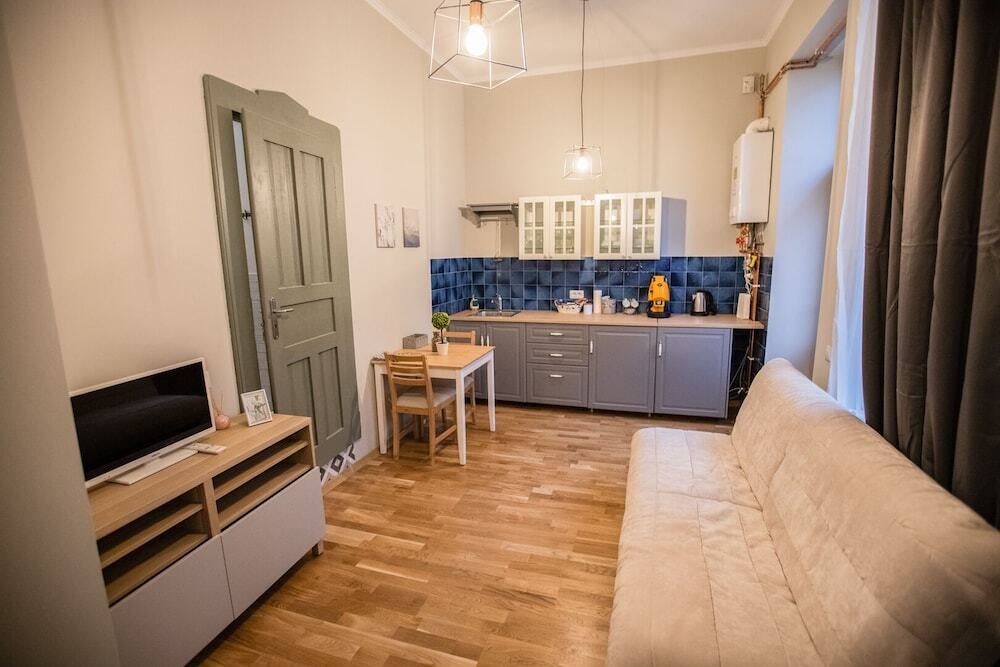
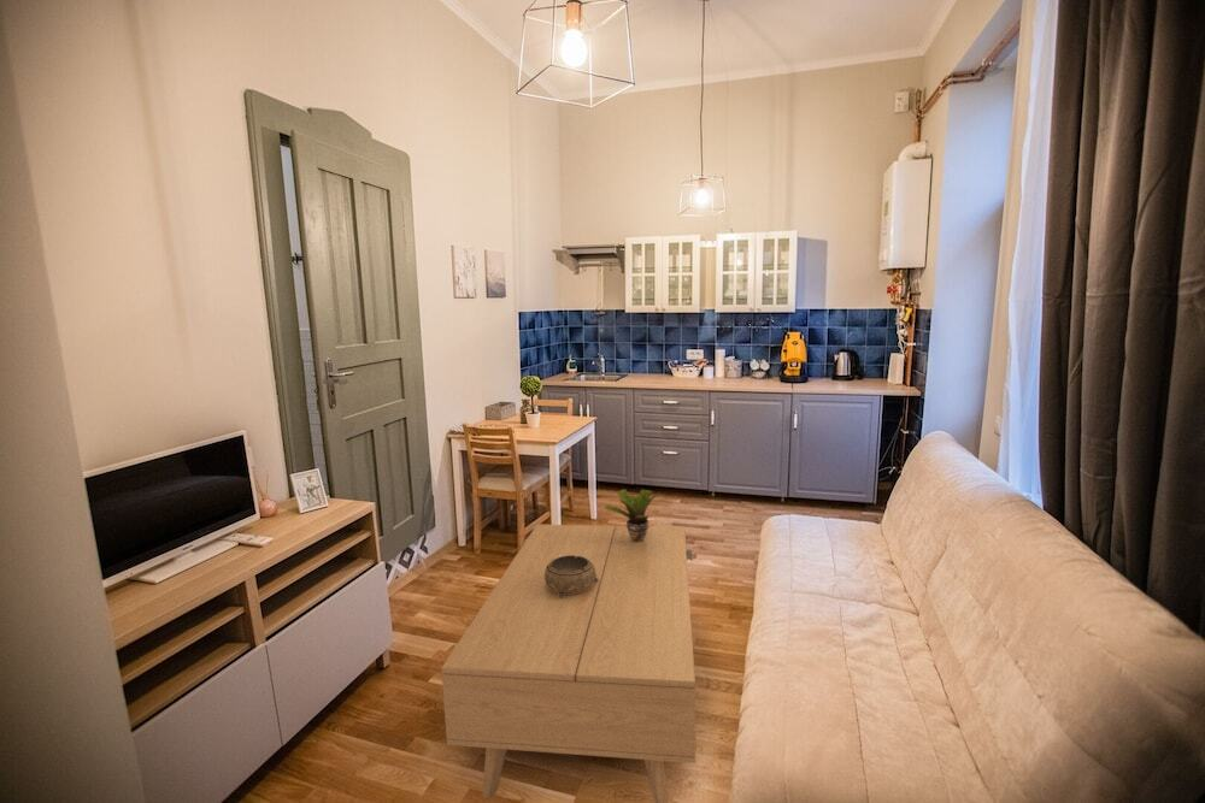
+ coffee table [440,524,696,803]
+ potted plant [604,488,659,542]
+ decorative bowl [545,555,599,598]
